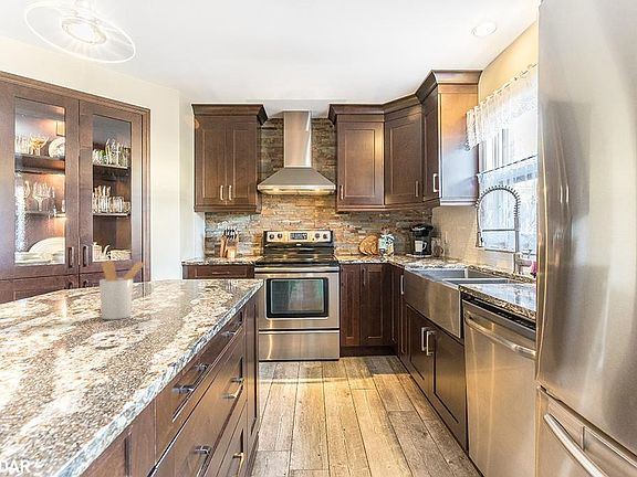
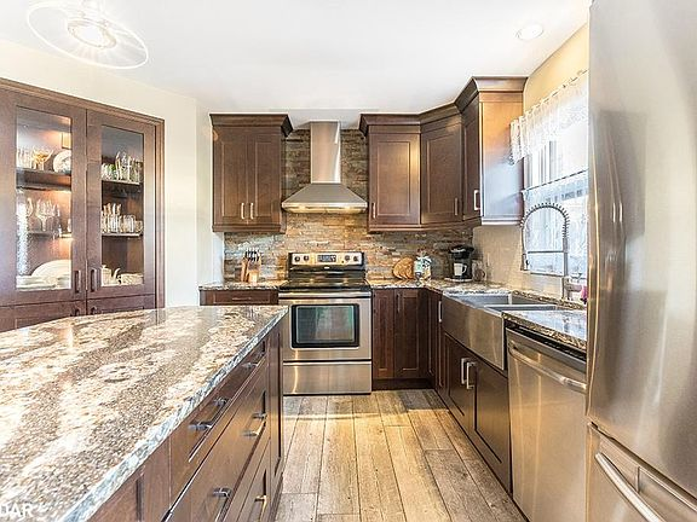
- utensil holder [98,259,146,320]
